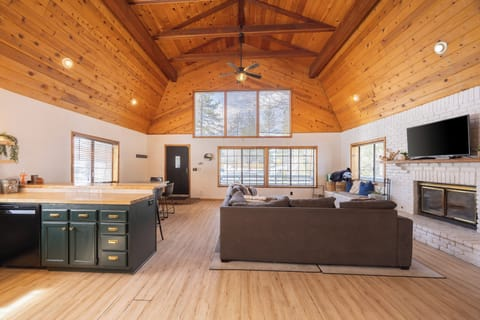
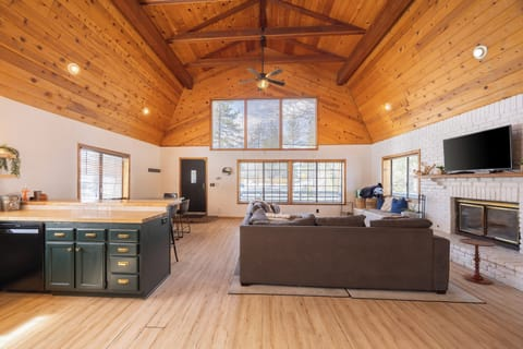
+ side table [458,238,497,286]
